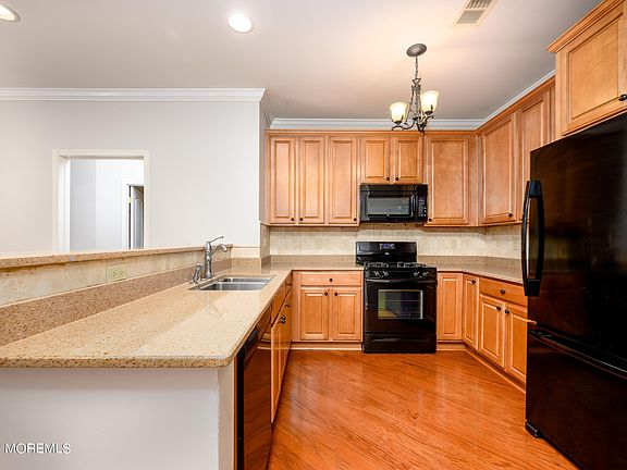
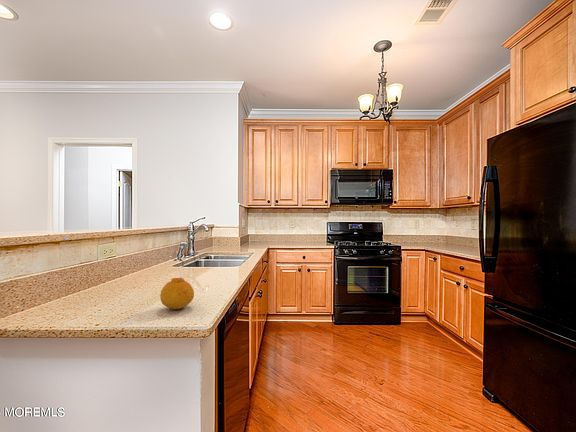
+ fruit [159,277,195,310]
